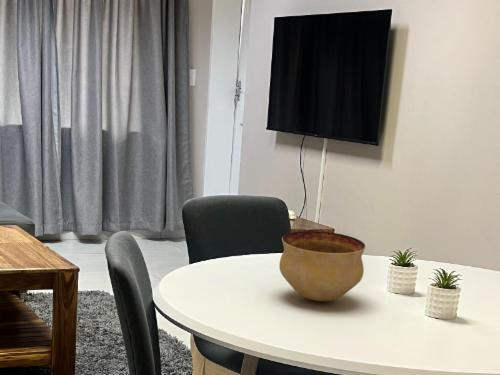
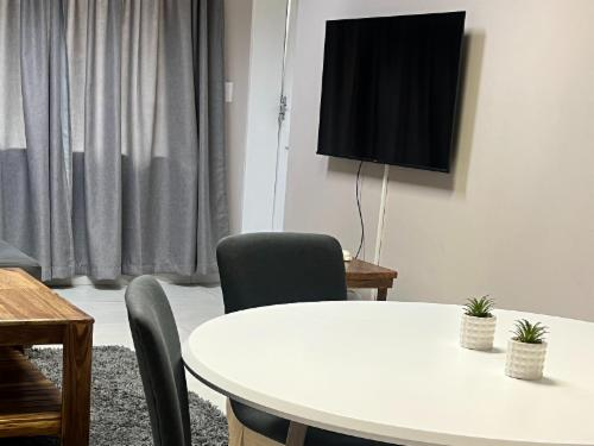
- bowl [278,230,366,302]
